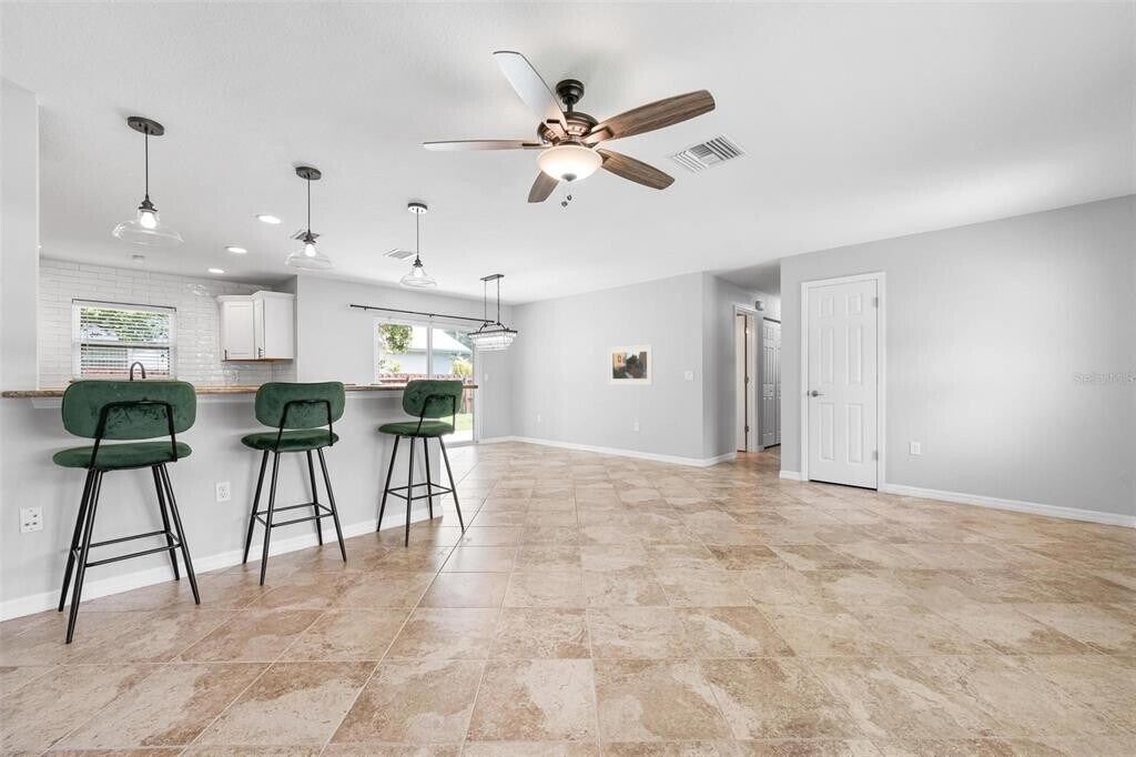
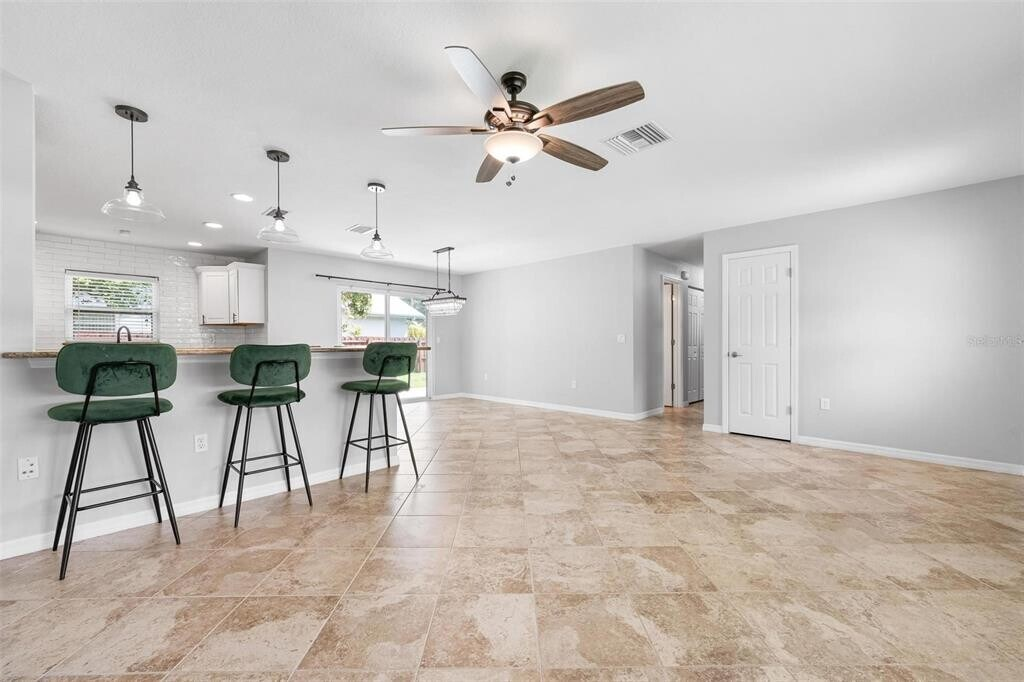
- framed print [607,344,653,386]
